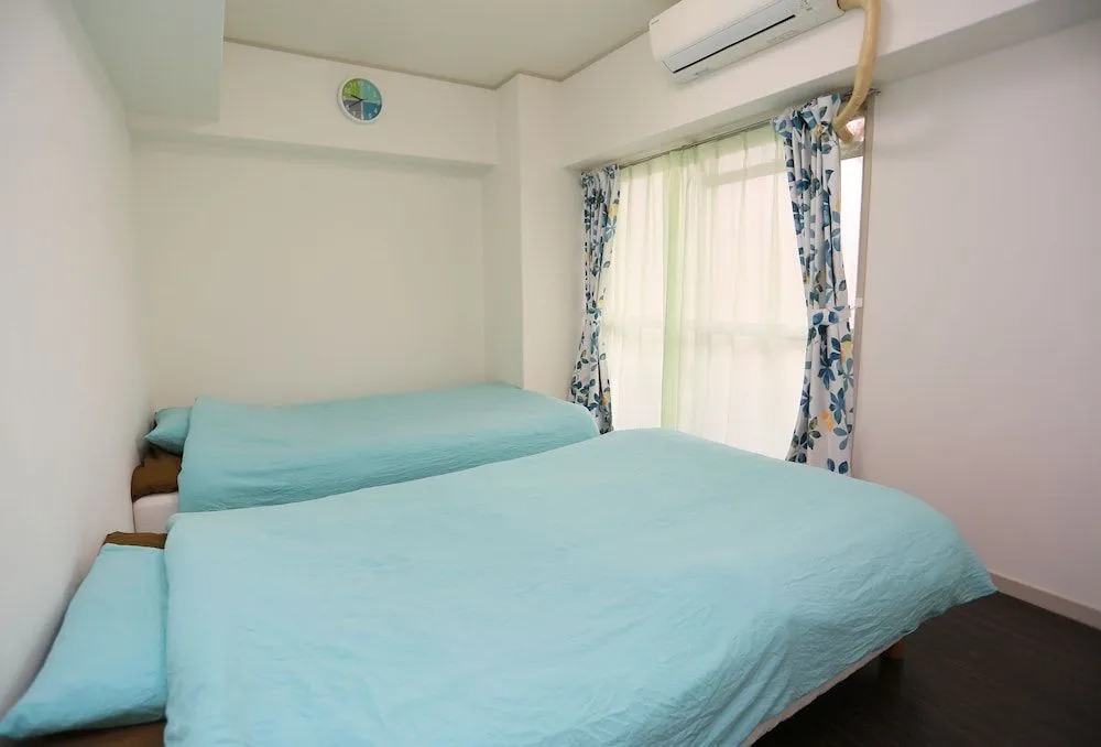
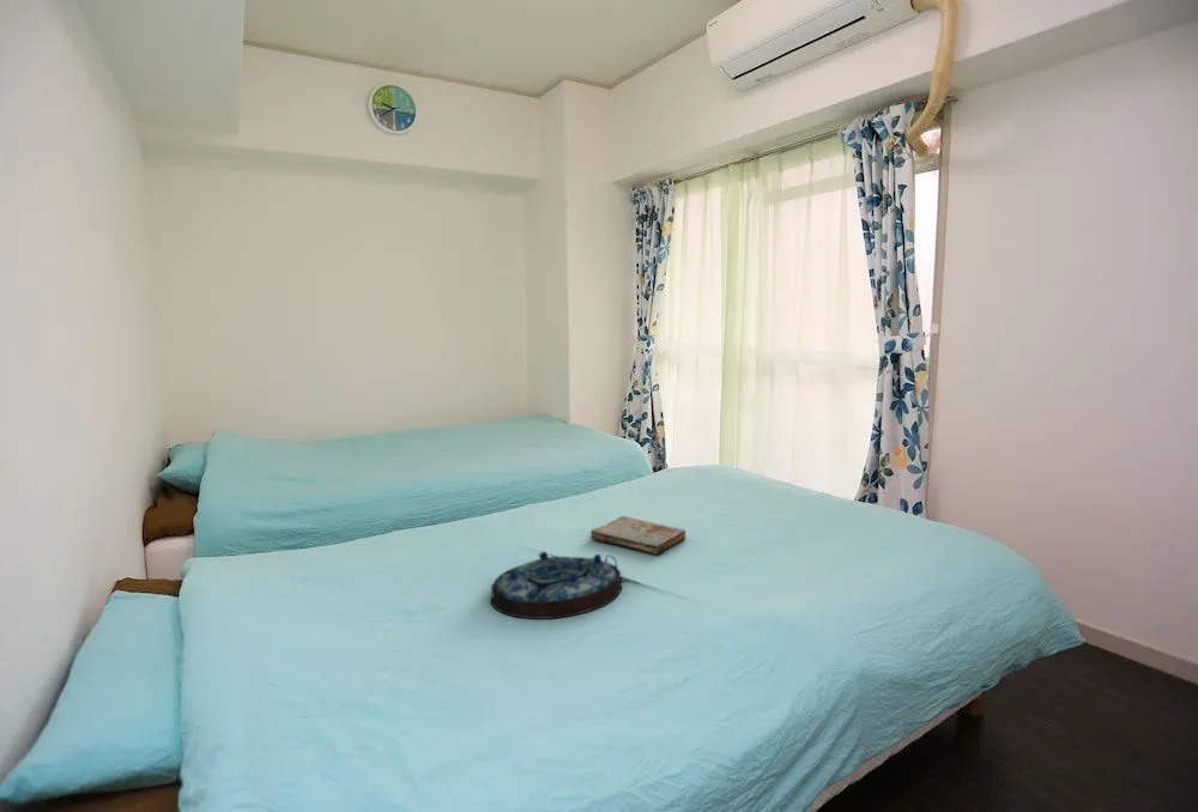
+ book [589,515,686,557]
+ serving tray [490,550,623,620]
